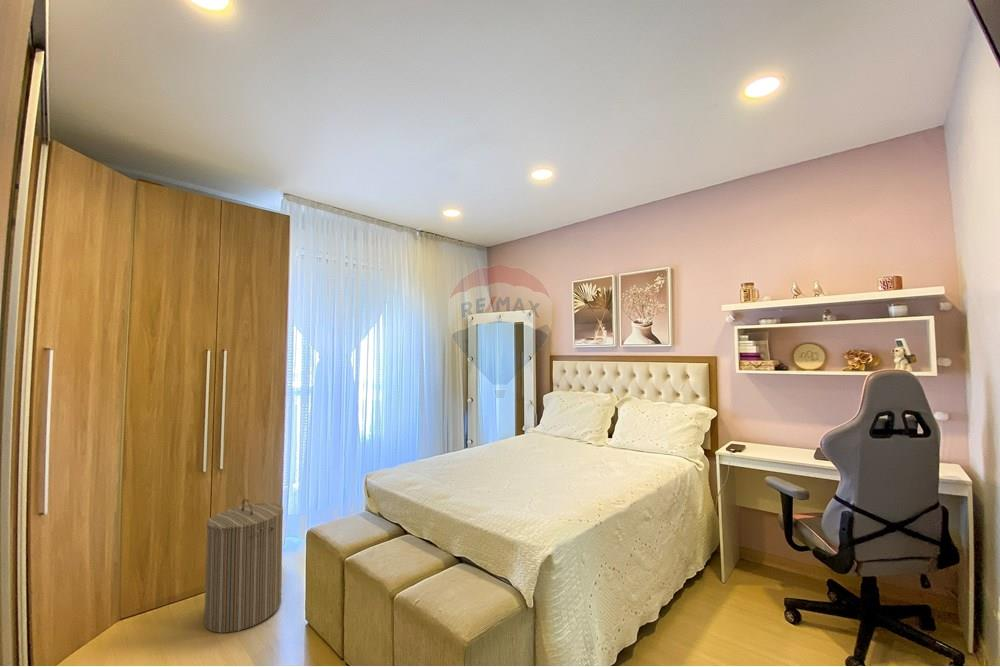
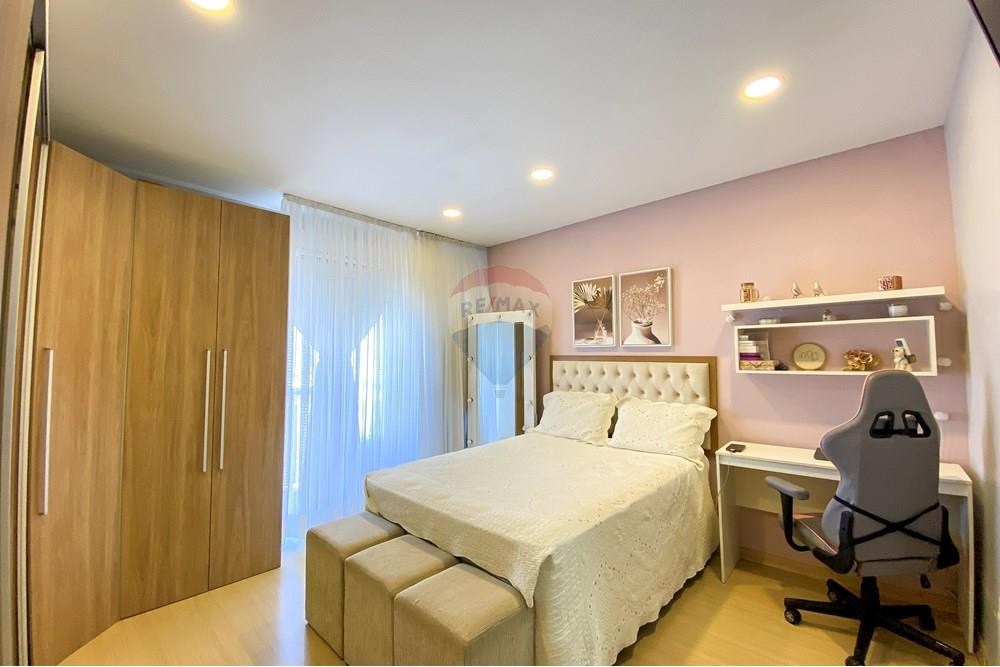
- laundry hamper [203,498,284,634]
